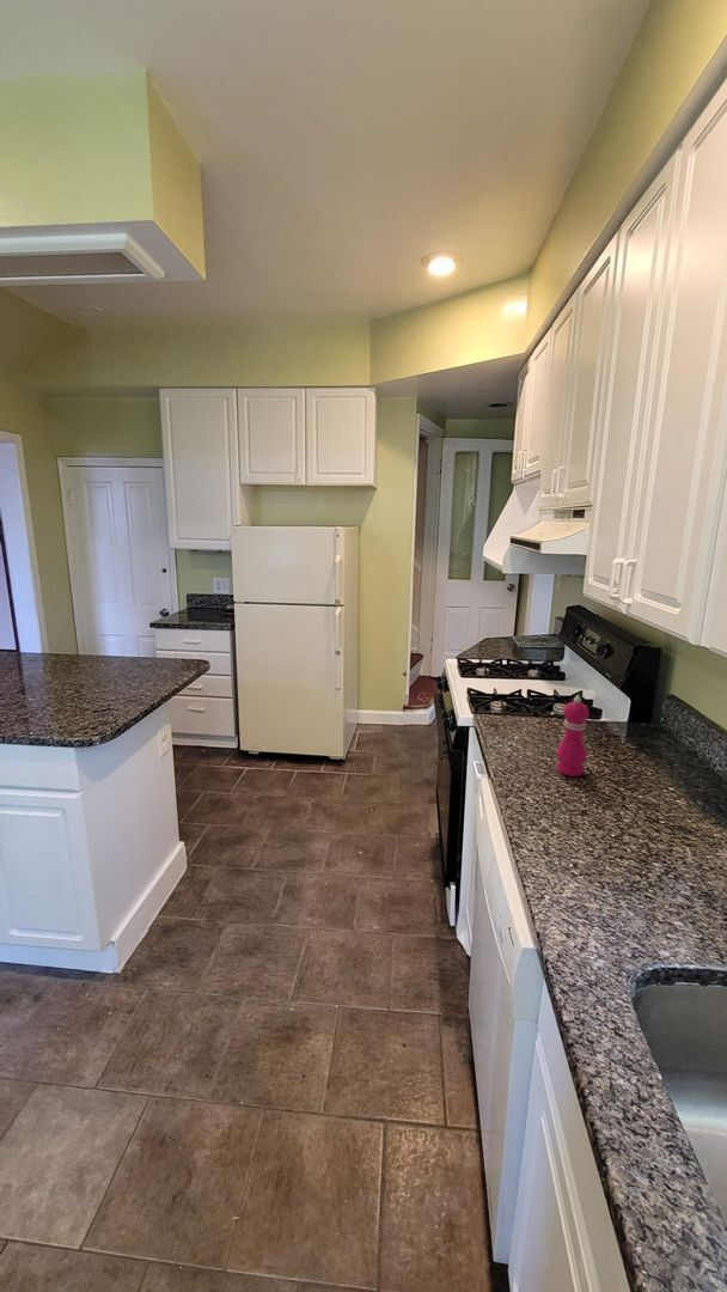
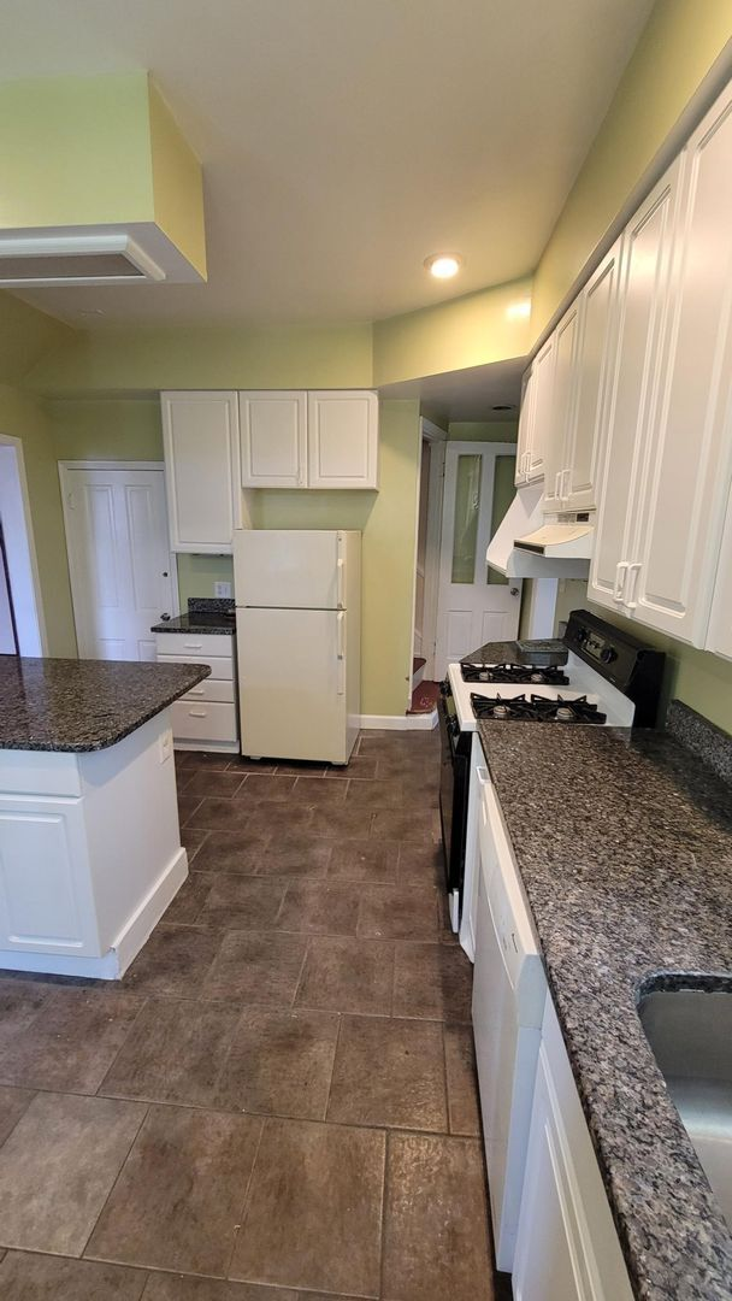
- pepper mill [556,695,591,778]
